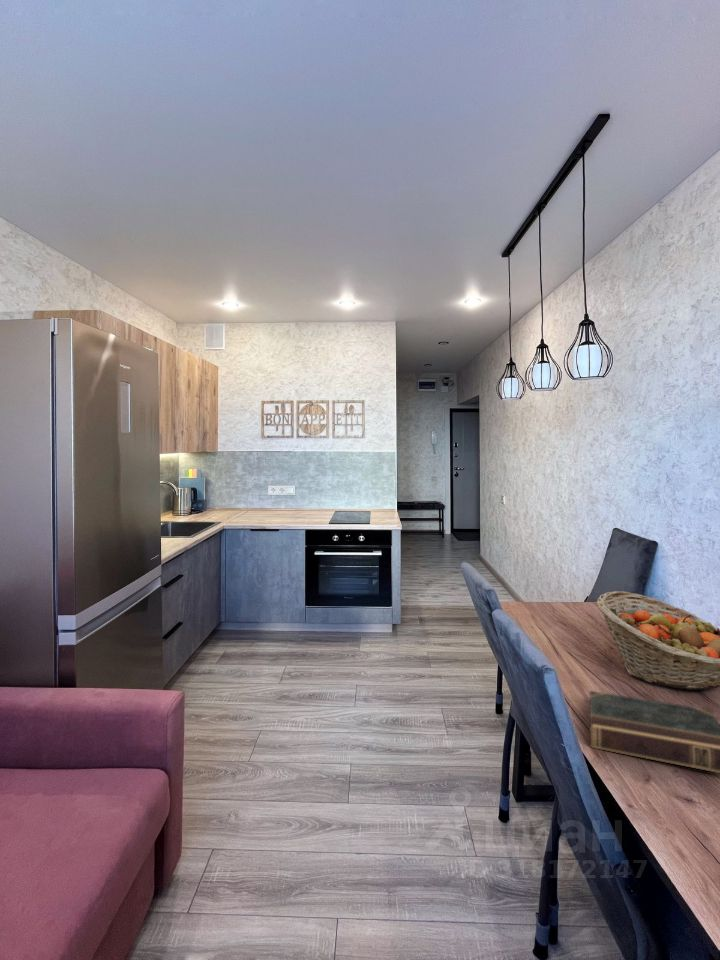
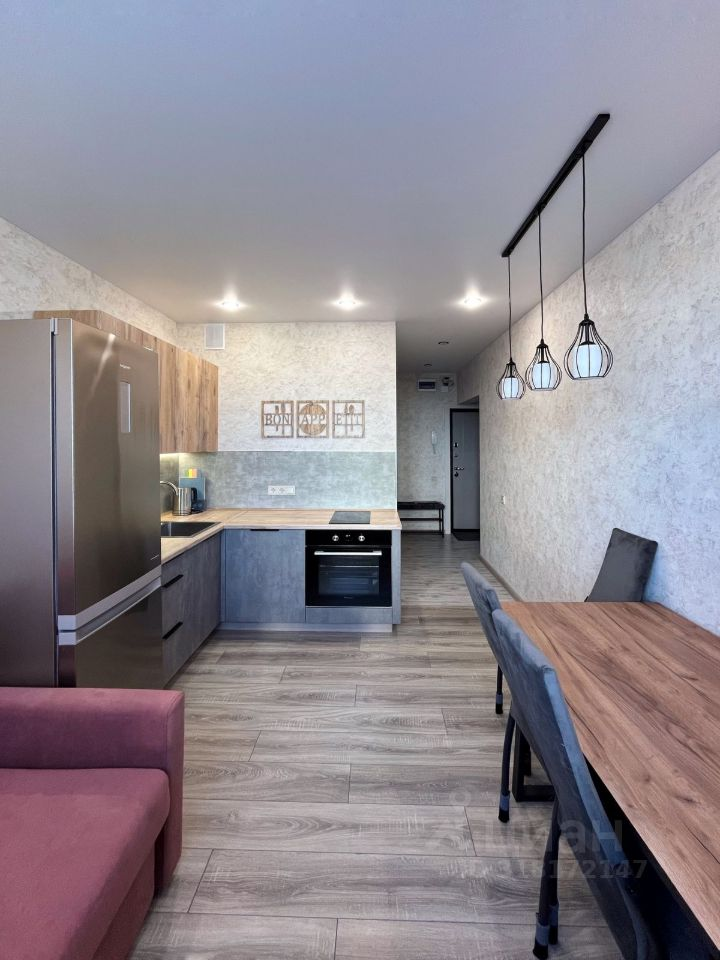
- book [589,690,720,774]
- fruit basket [596,590,720,691]
